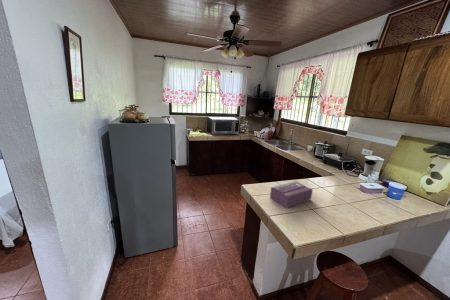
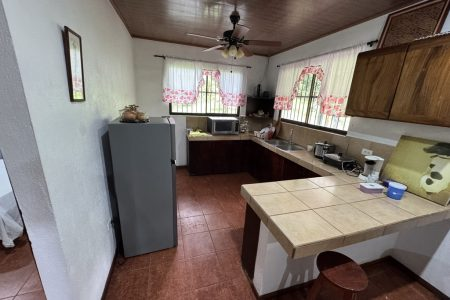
- tissue box [269,180,314,209]
